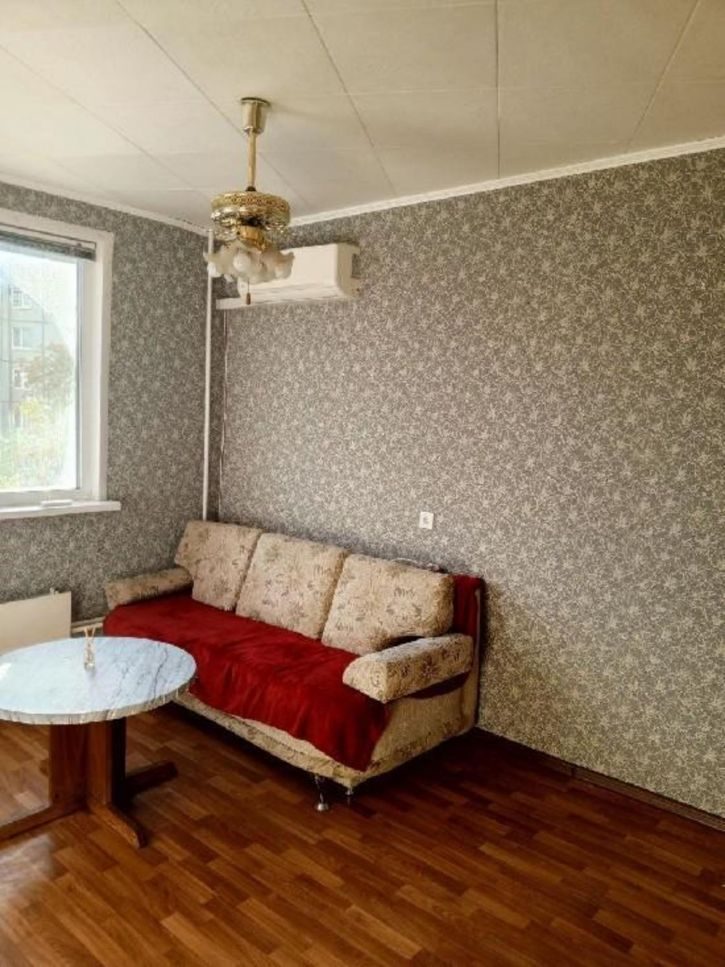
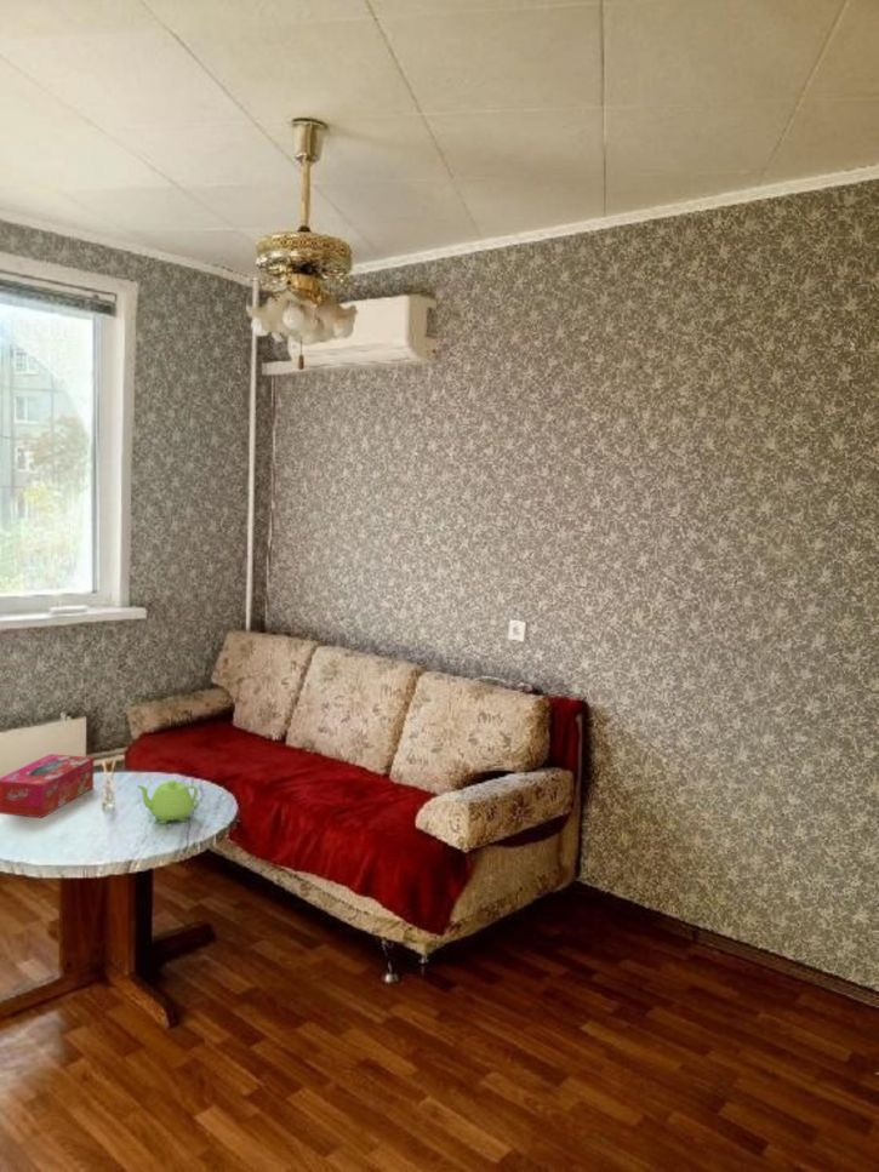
+ tissue box [0,753,95,818]
+ teapot [136,779,200,825]
